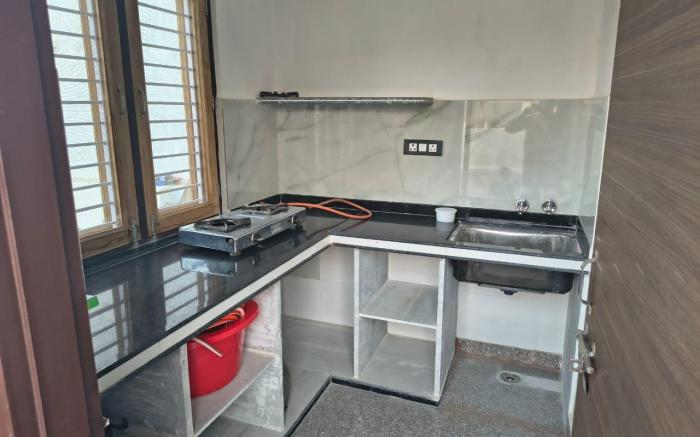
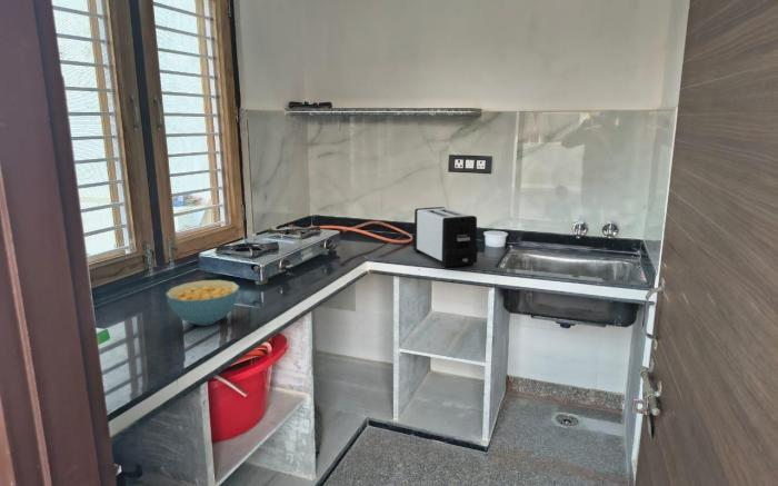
+ cereal bowl [164,279,241,327]
+ toaster [411,206,479,268]
